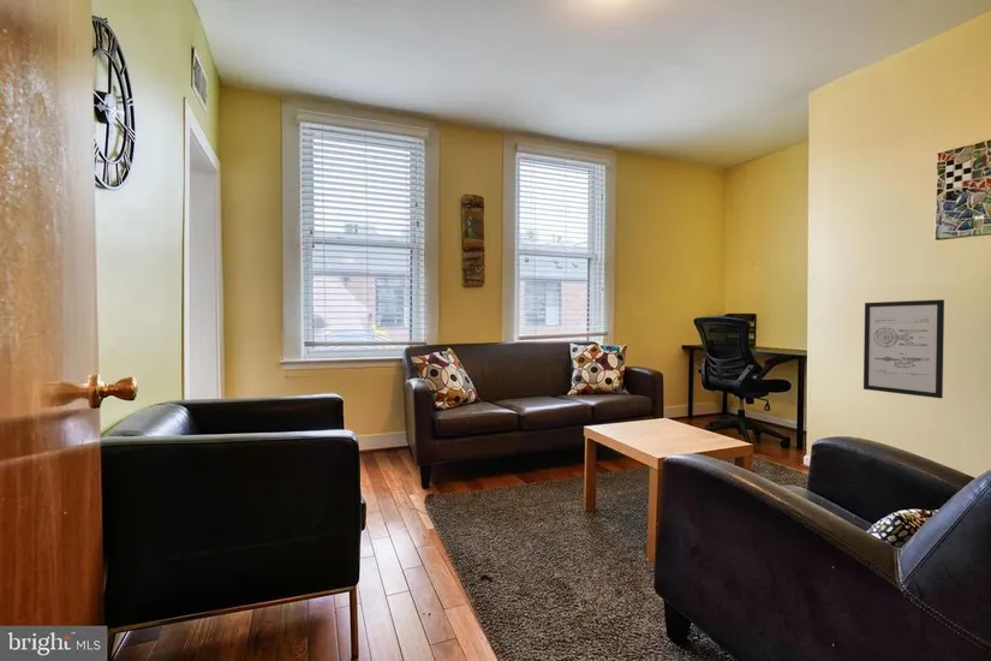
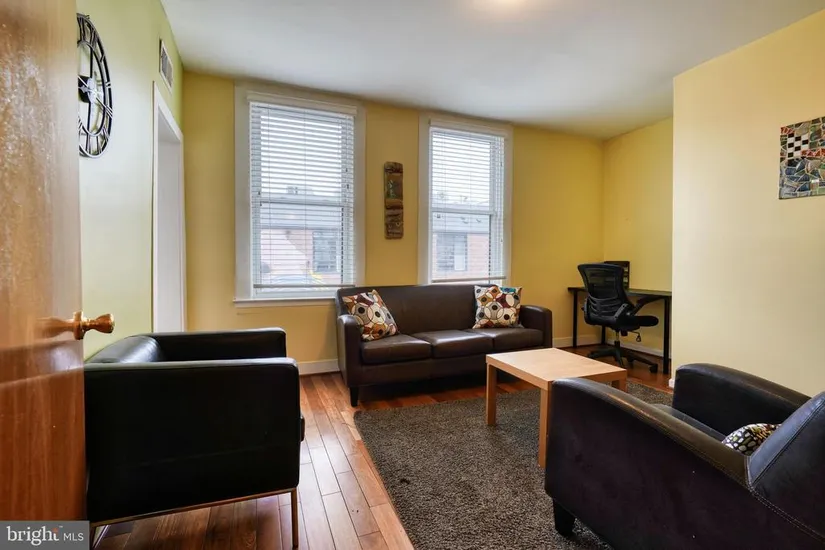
- wall art [862,298,945,399]
